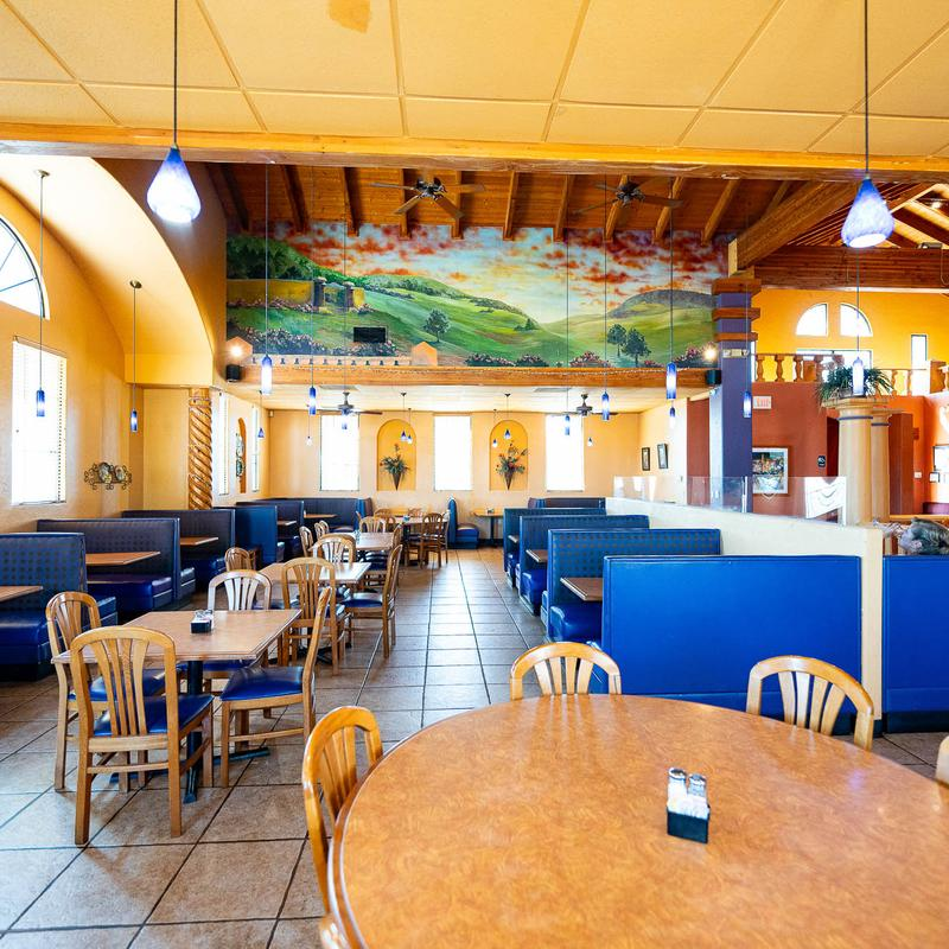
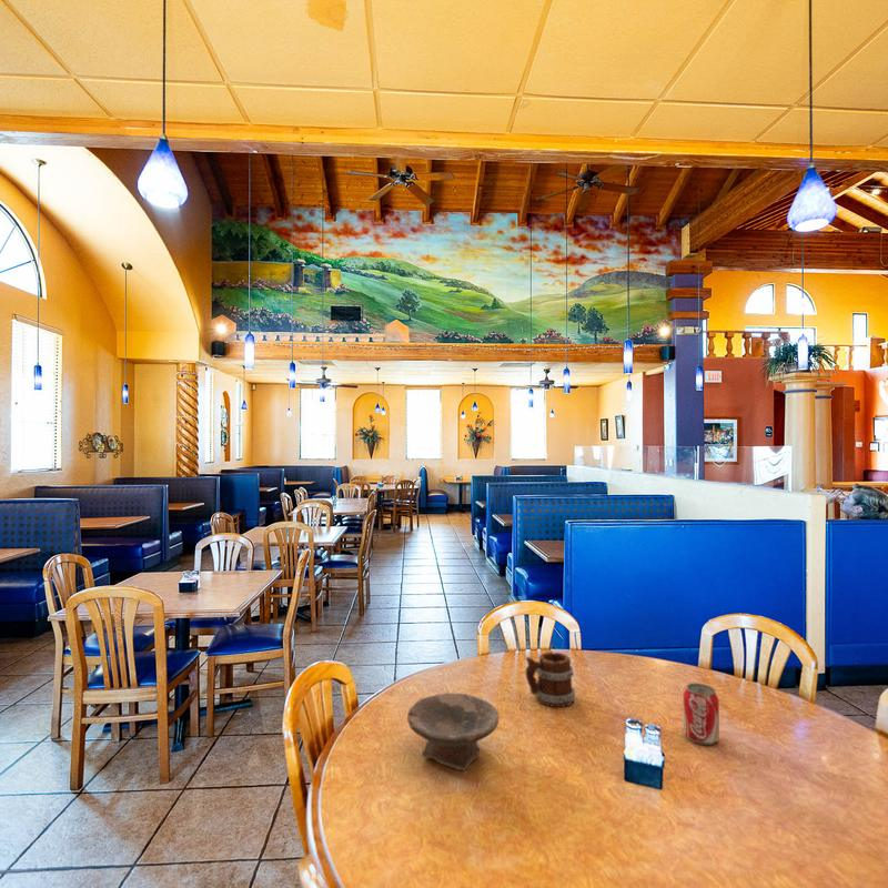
+ beverage can [683,683,720,746]
+ mug [524,650,576,708]
+ bowl [406,692,500,771]
